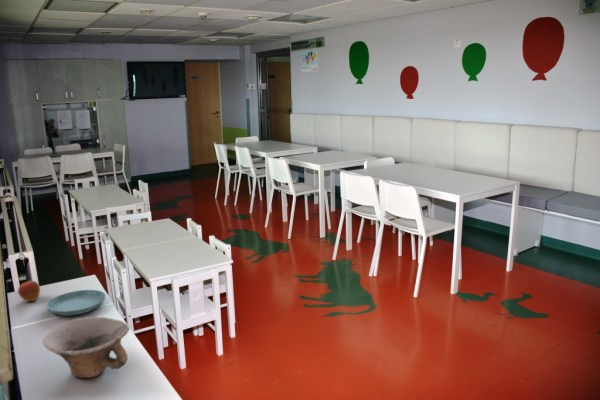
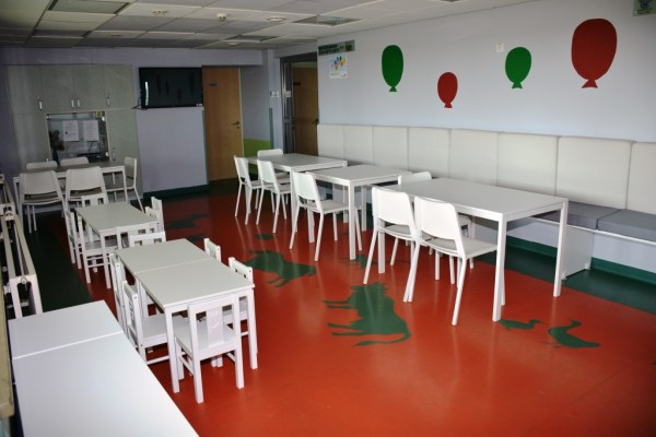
- bowl [41,316,130,379]
- apple [17,278,41,303]
- saucer [45,289,107,316]
